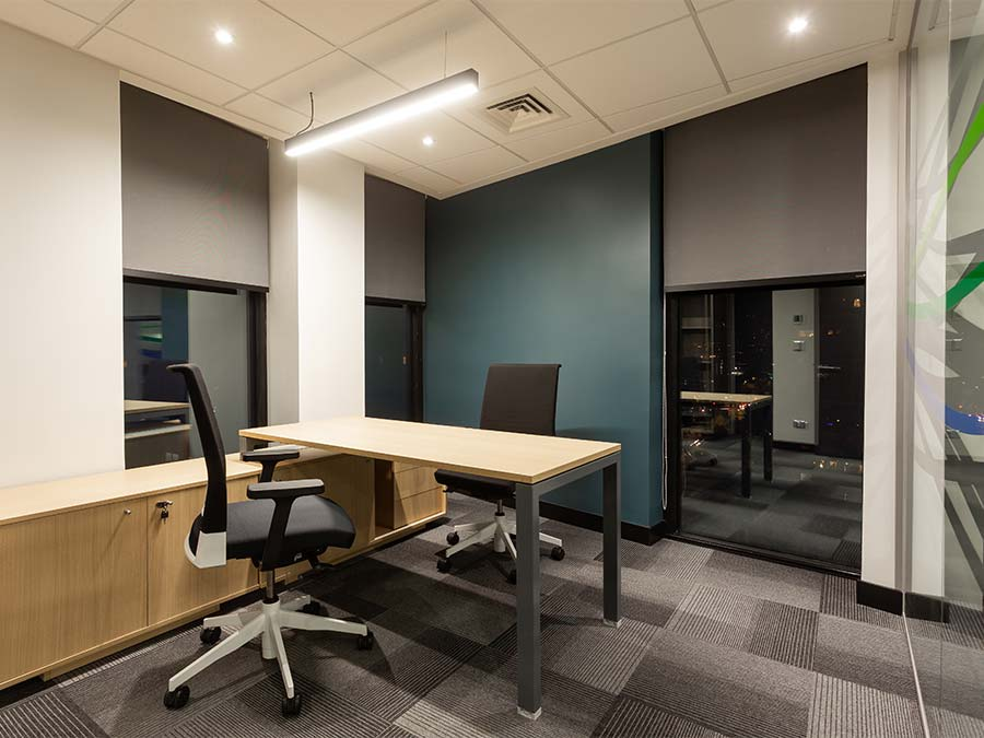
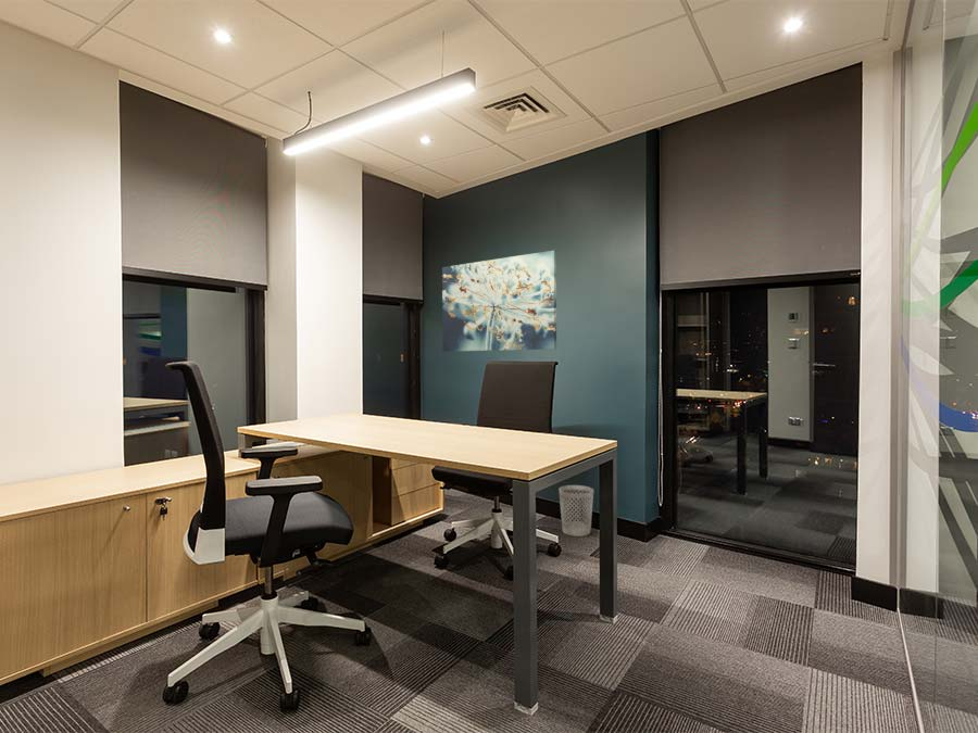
+ wastebasket [557,484,594,538]
+ wall art [441,250,557,353]
